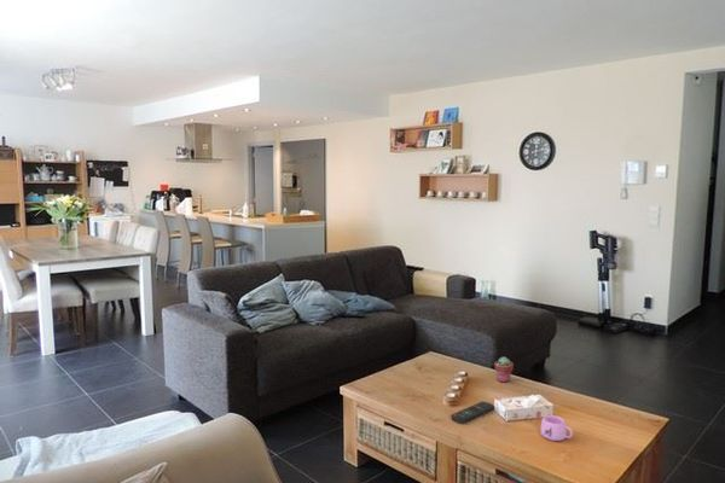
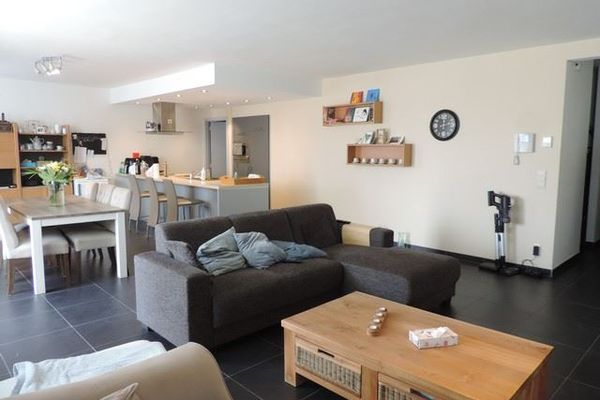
- remote control [450,401,495,425]
- mug [539,414,574,442]
- potted succulent [493,356,515,383]
